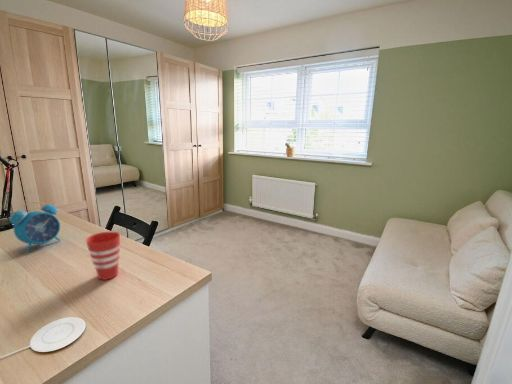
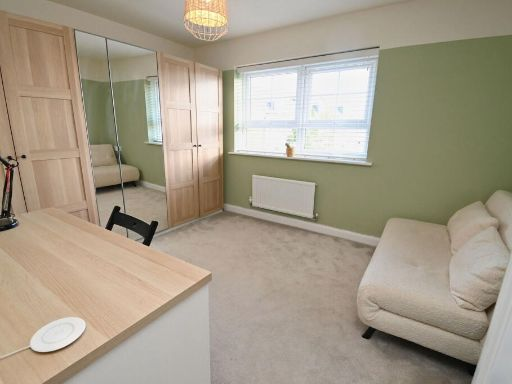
- alarm clock [9,200,61,253]
- cup [85,231,121,281]
